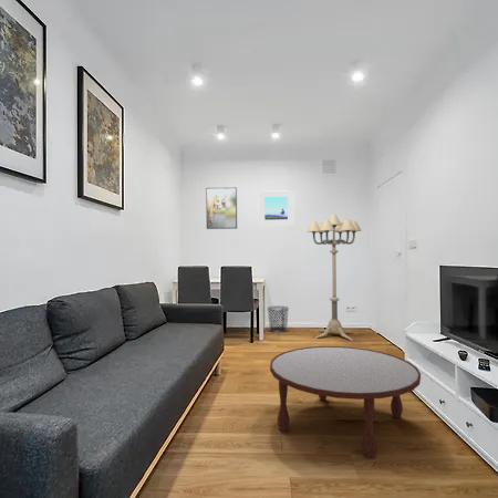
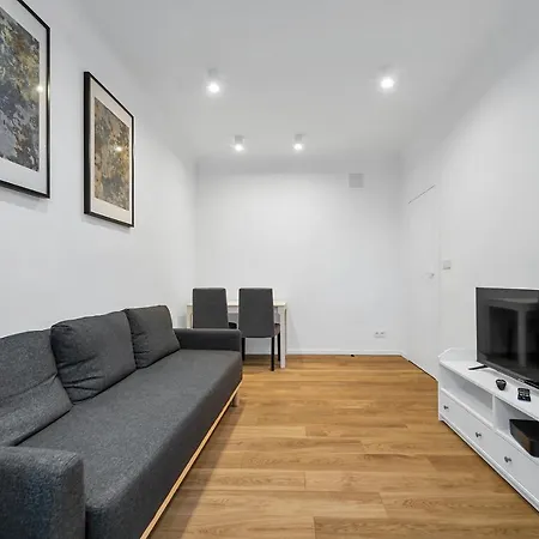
- waste bin [267,305,290,333]
- coffee table [269,345,422,460]
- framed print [258,189,294,227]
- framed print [205,186,238,230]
- floor lamp [305,214,363,342]
